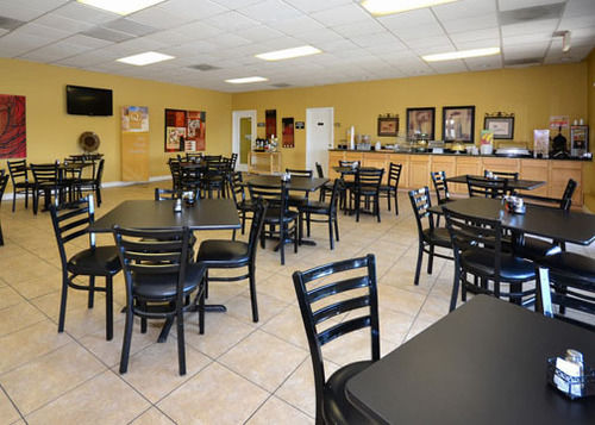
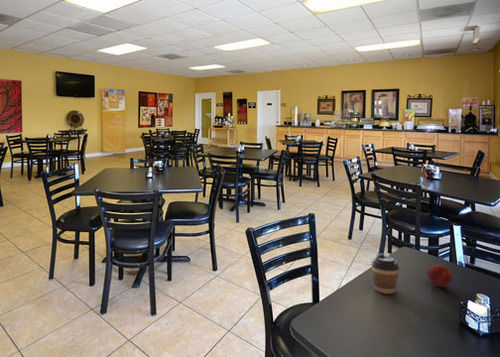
+ apple [426,263,453,288]
+ coffee cup [370,253,401,295]
